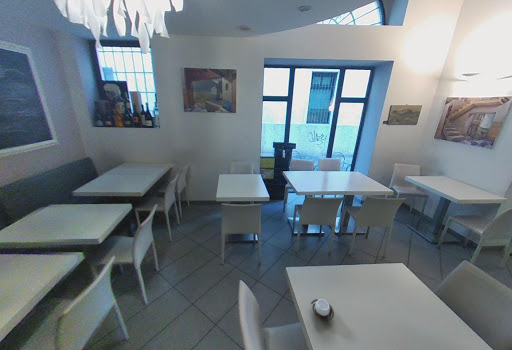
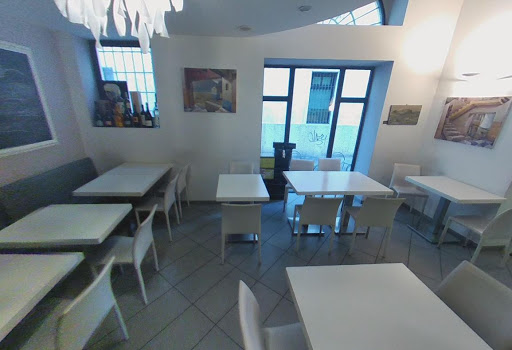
- cup [310,298,335,322]
